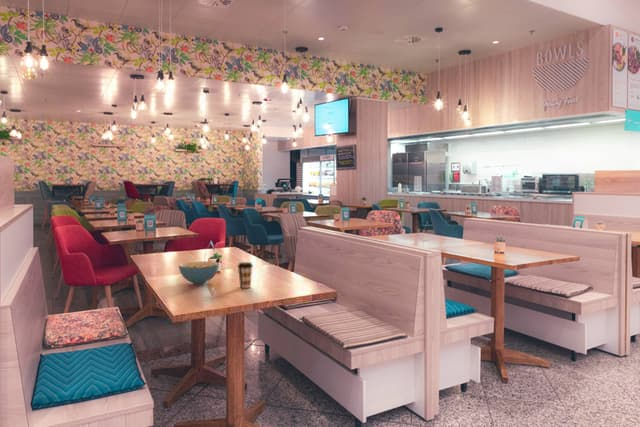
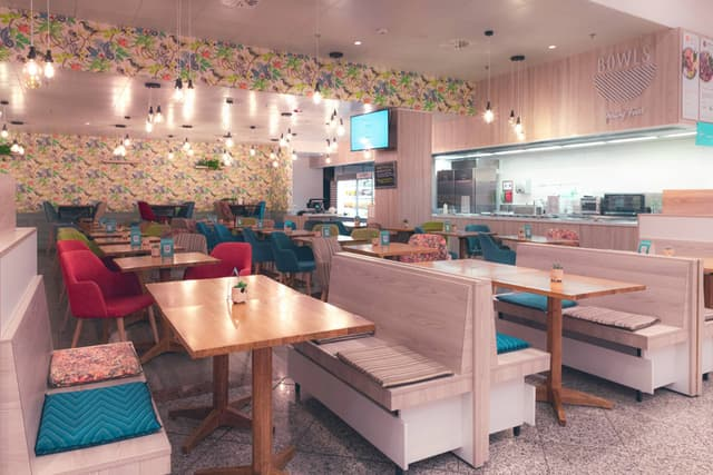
- cereal bowl [178,260,220,285]
- coffee cup [236,261,254,289]
